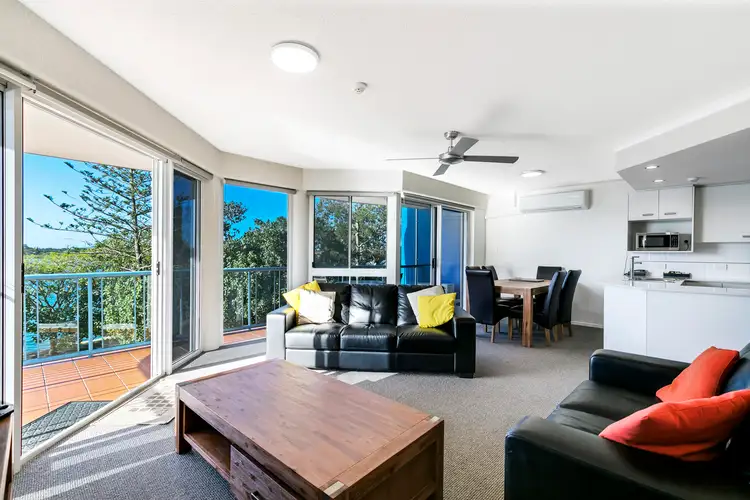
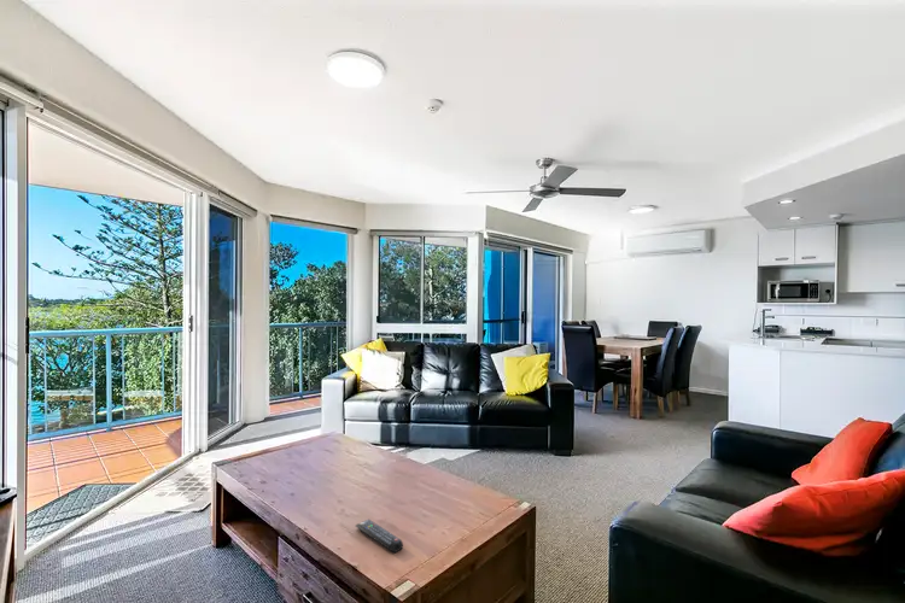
+ remote control [355,519,404,554]
